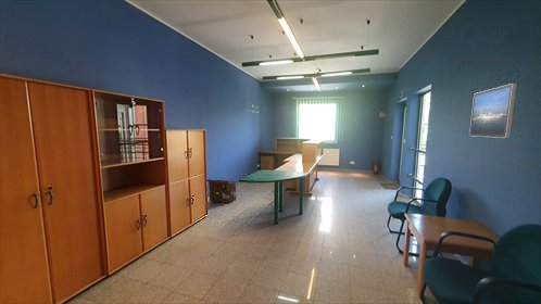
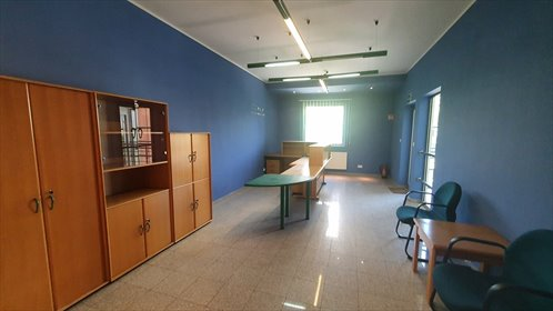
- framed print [468,83,518,139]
- cardboard box [206,178,237,204]
